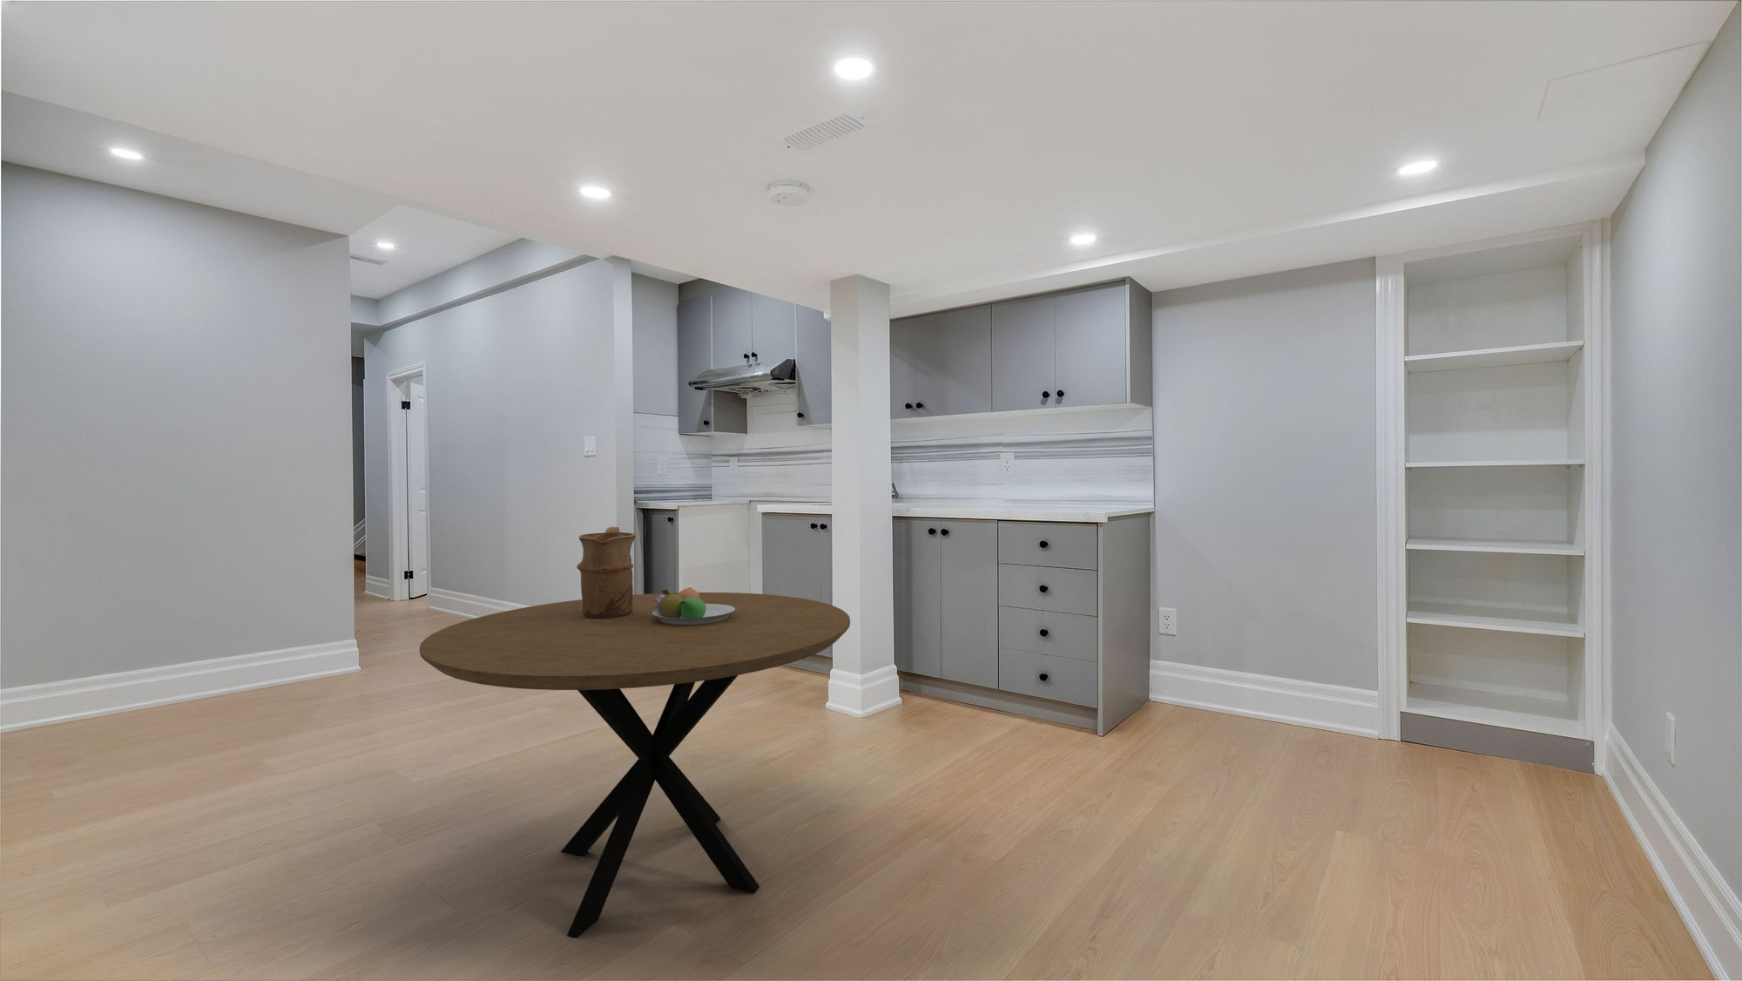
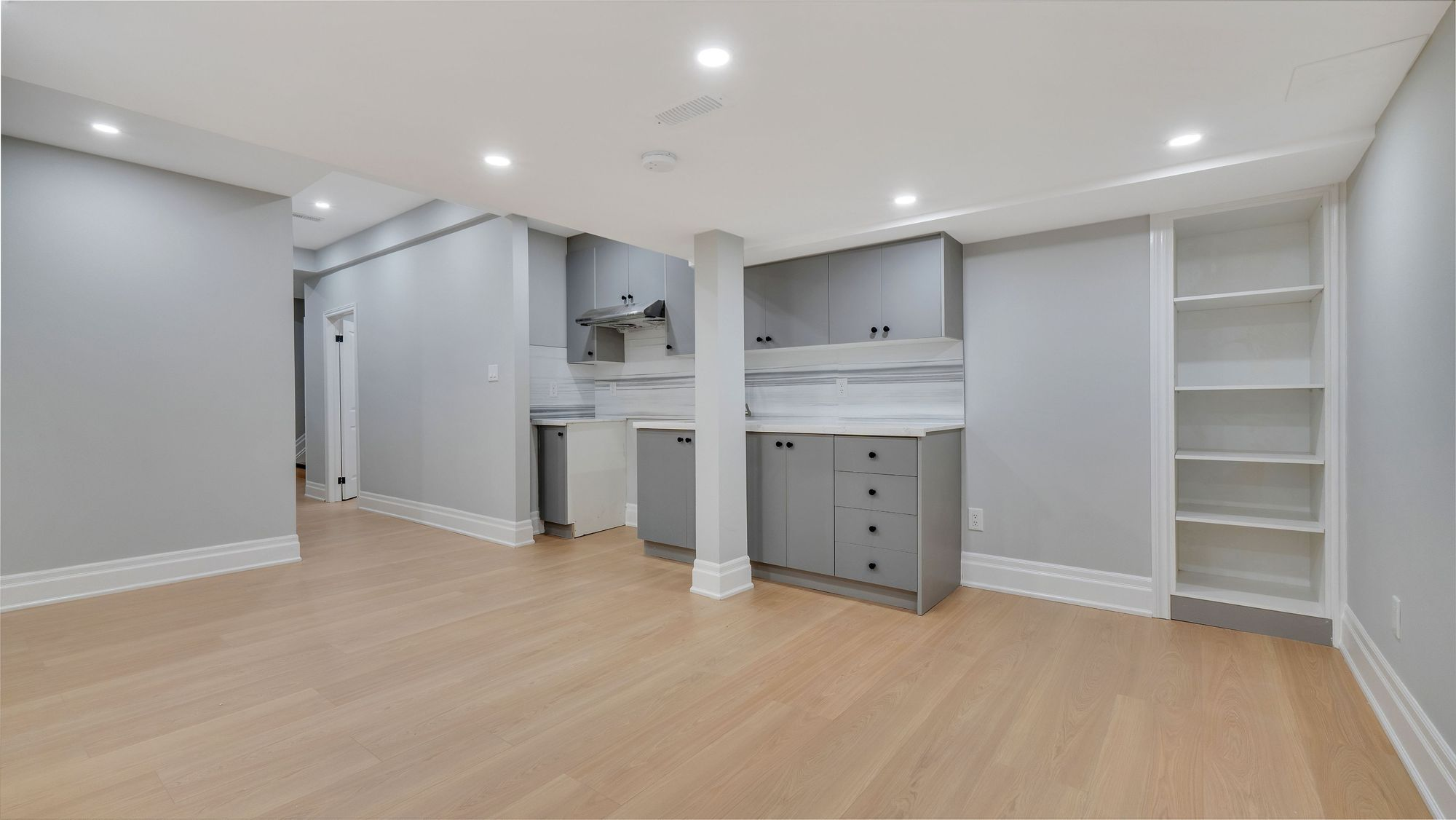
- dining table [419,591,851,938]
- pitcher [575,526,636,619]
- fruit bowl [652,587,735,624]
